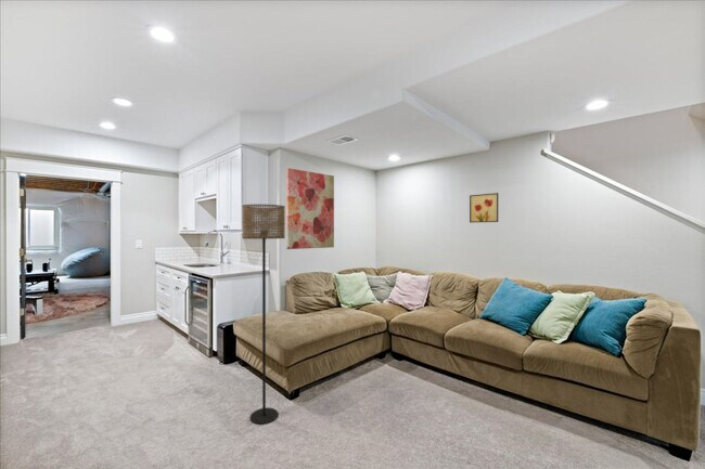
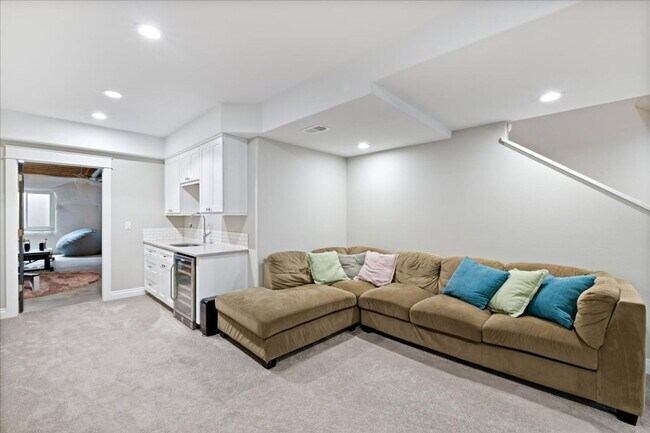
- wall art [286,167,335,250]
- wall art [469,192,499,224]
- floor lamp [241,204,286,425]
